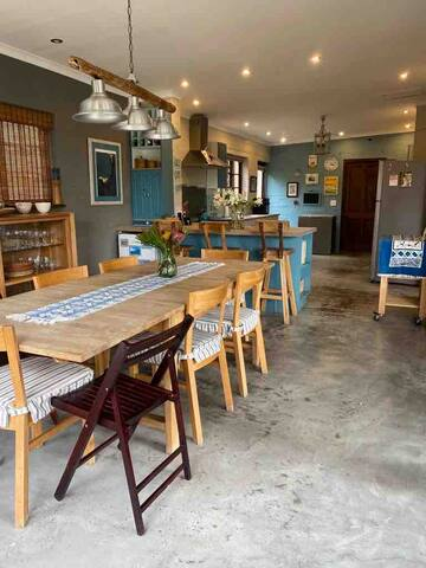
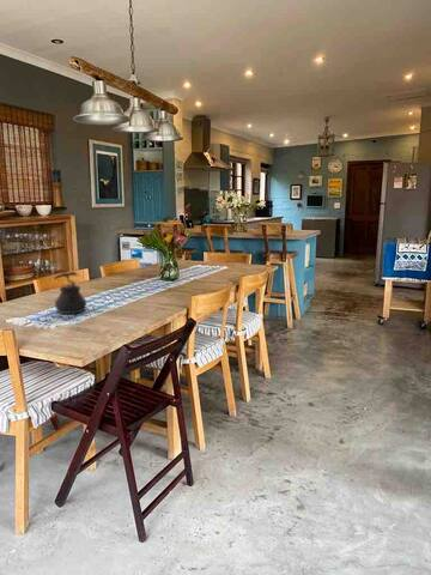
+ teapot [53,271,89,315]
